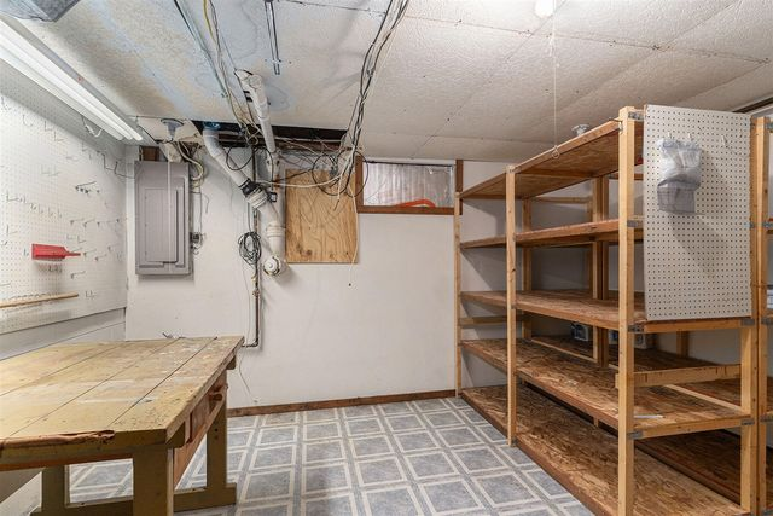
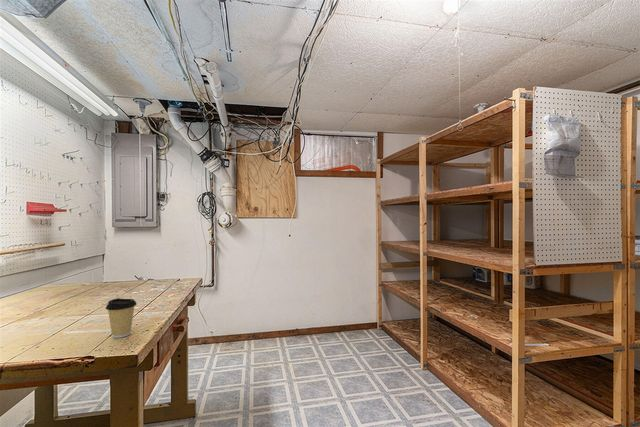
+ coffee cup [105,297,138,339]
